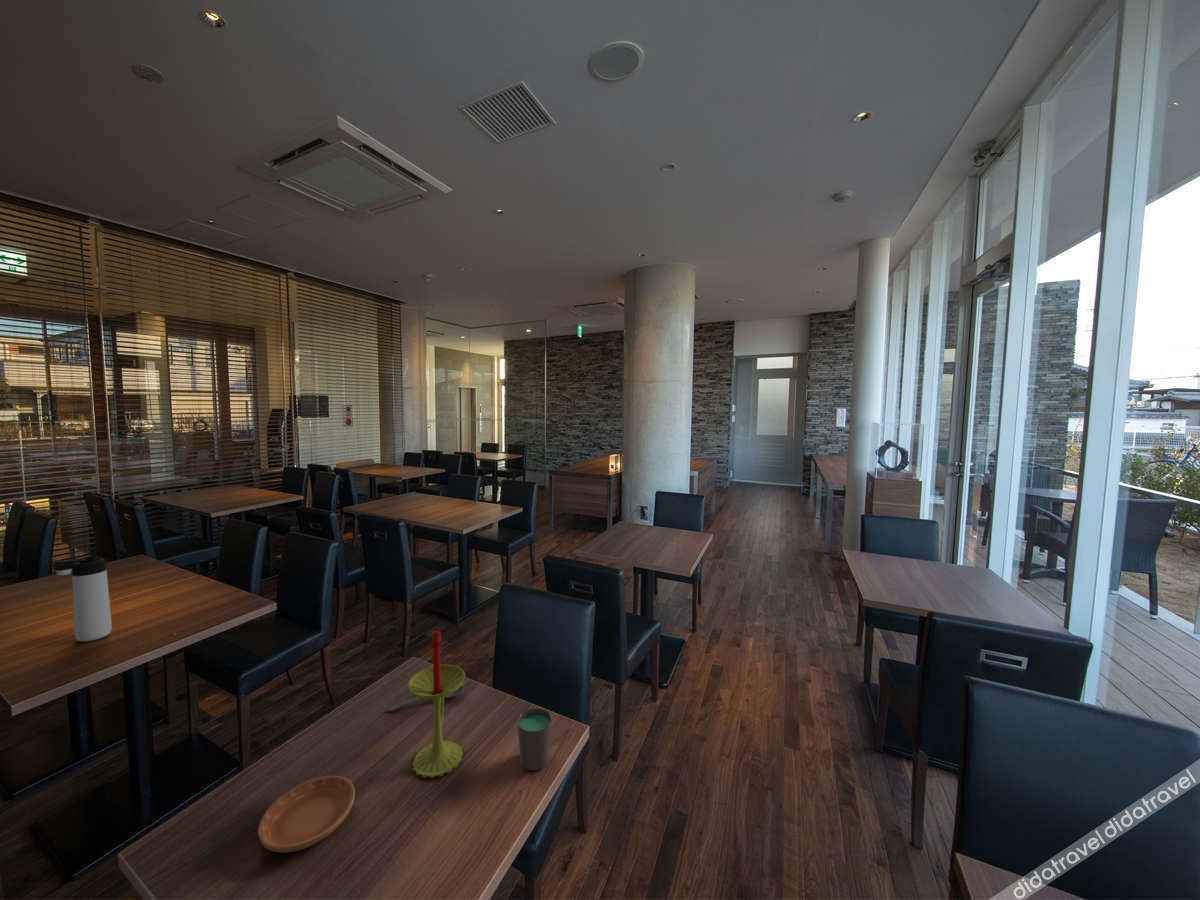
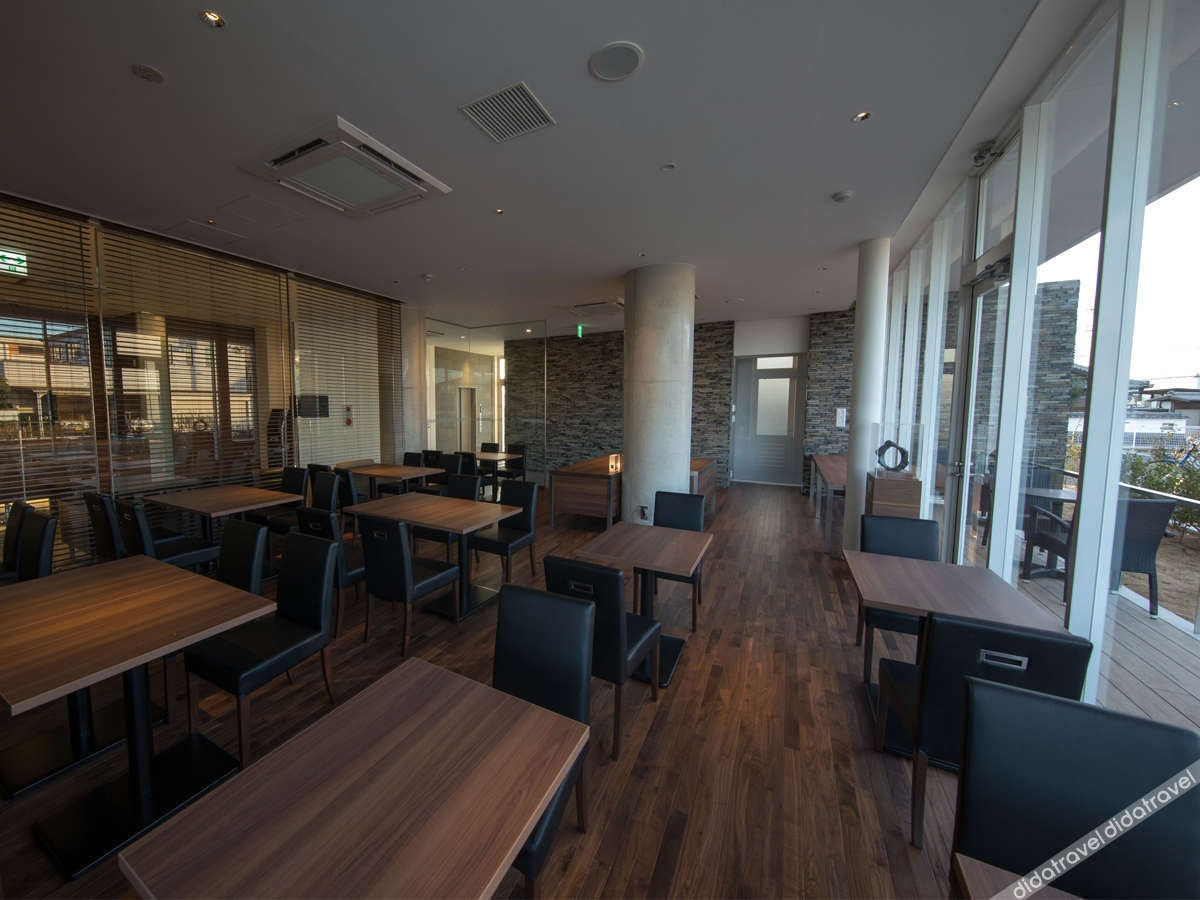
- soupspoon [387,685,465,713]
- thermos bottle [50,555,113,643]
- candle [407,629,466,779]
- saucer [257,775,356,853]
- cup [516,707,553,771]
